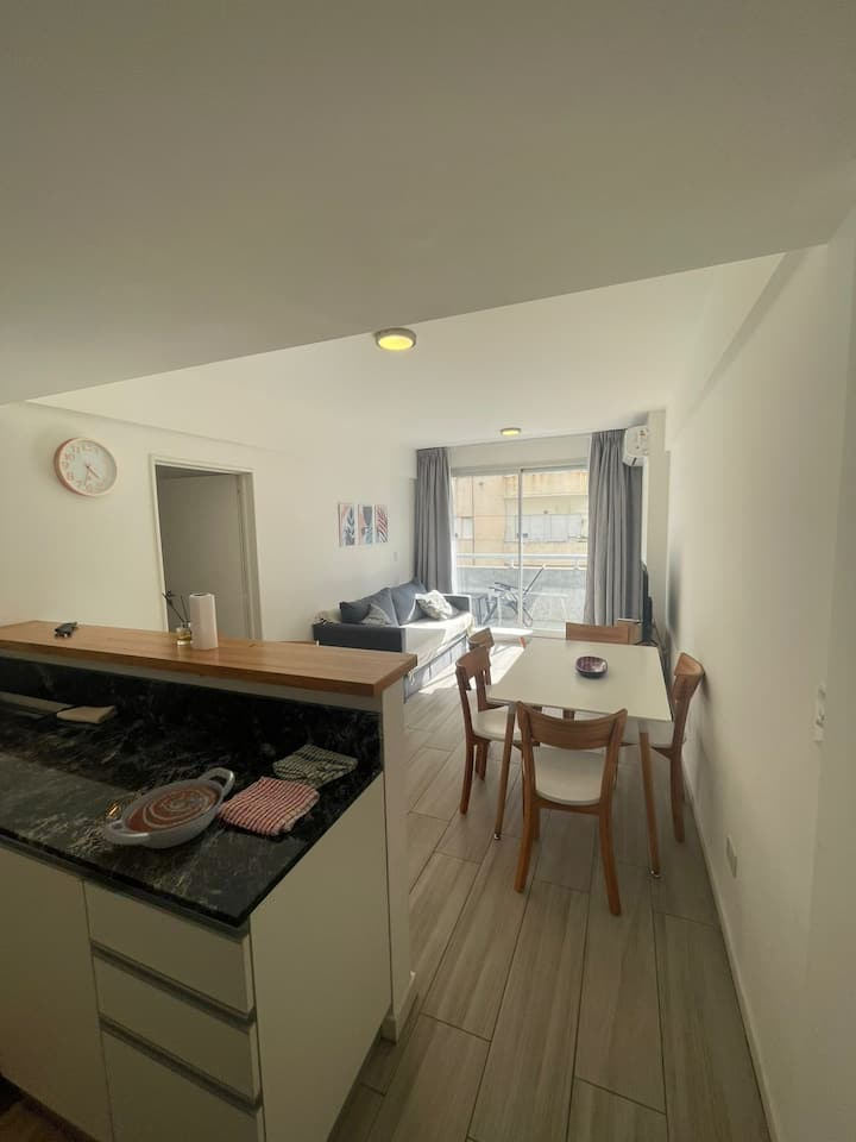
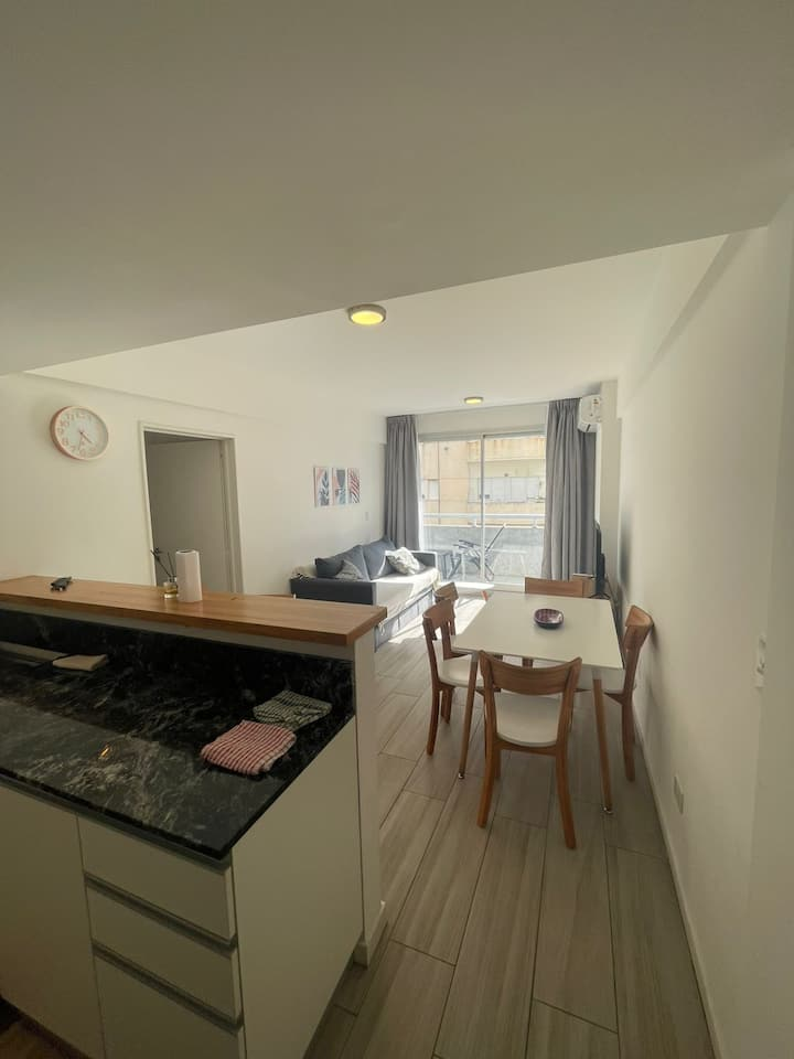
- bowl [100,766,235,849]
